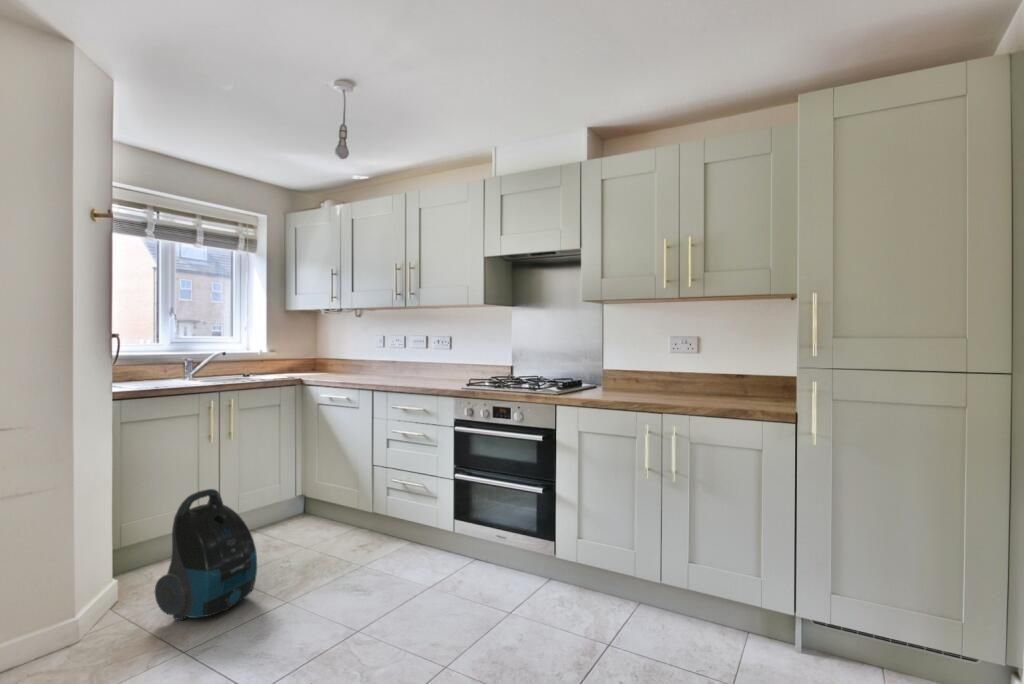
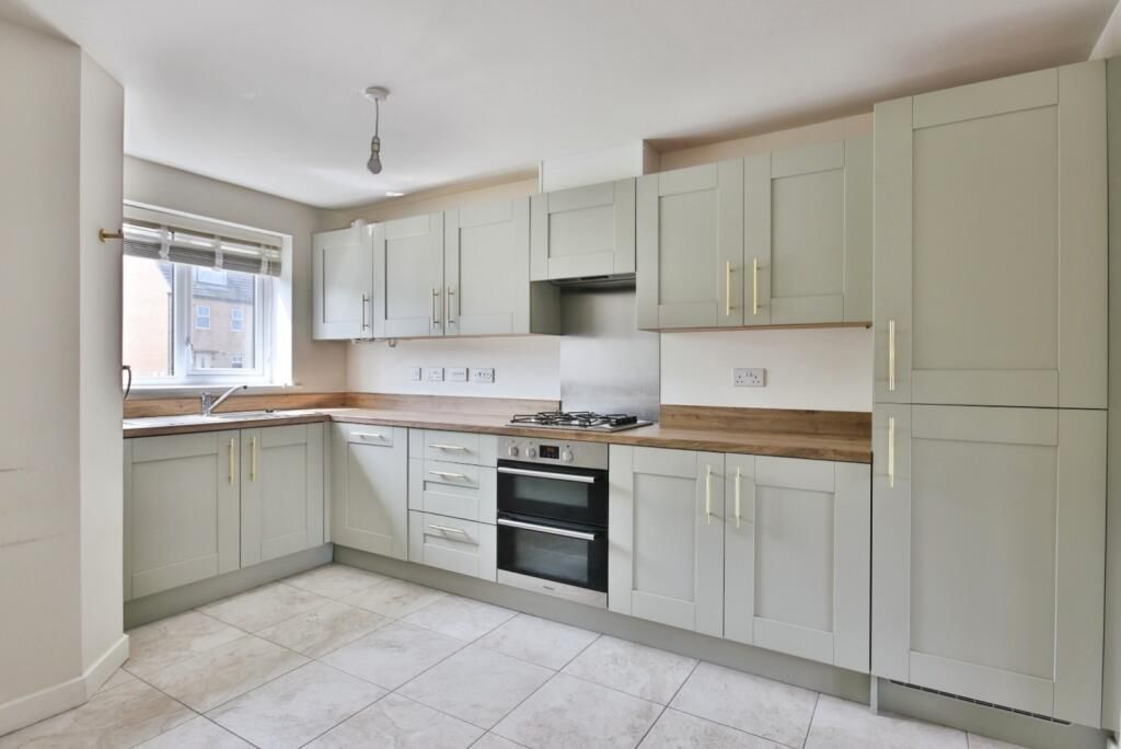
- vacuum cleaner [154,488,258,621]
